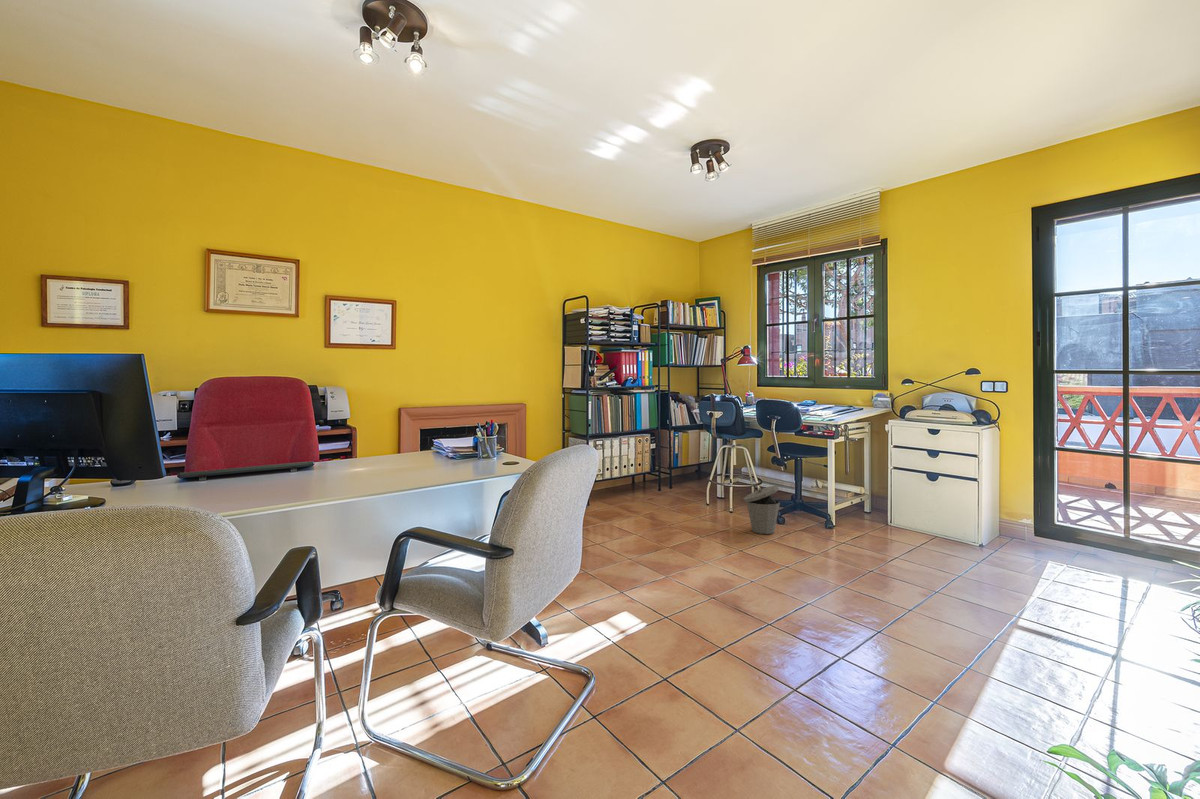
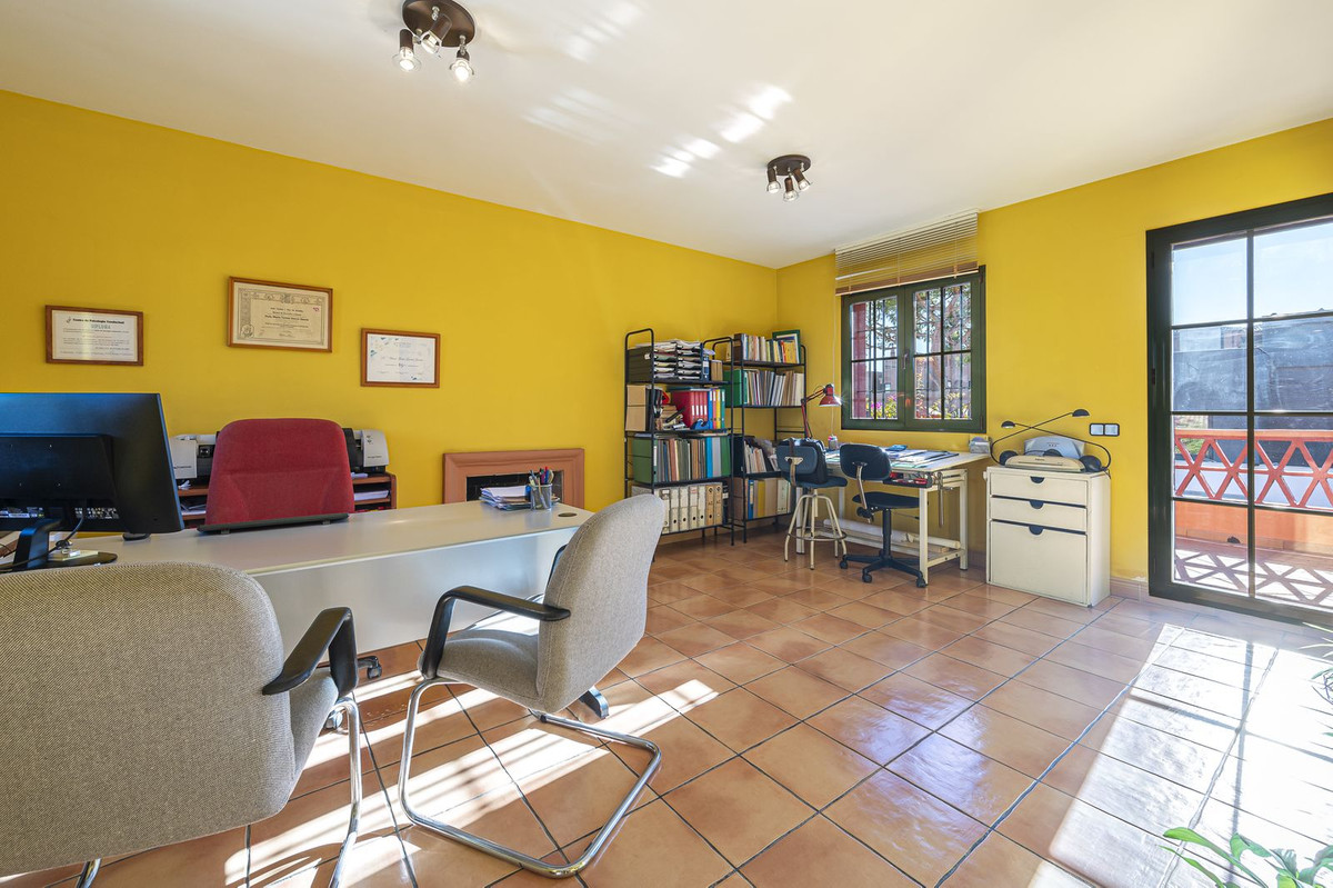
- trash can [742,485,781,535]
